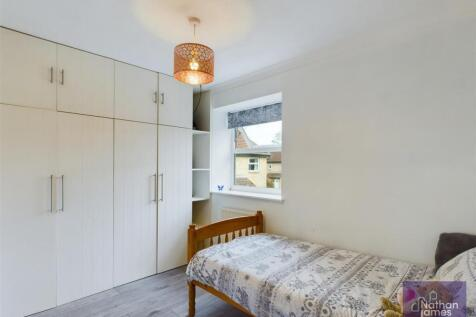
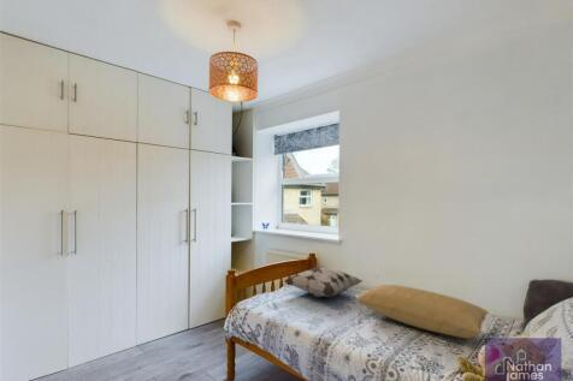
+ decorative pillow [283,264,364,298]
+ pillow [354,284,497,339]
